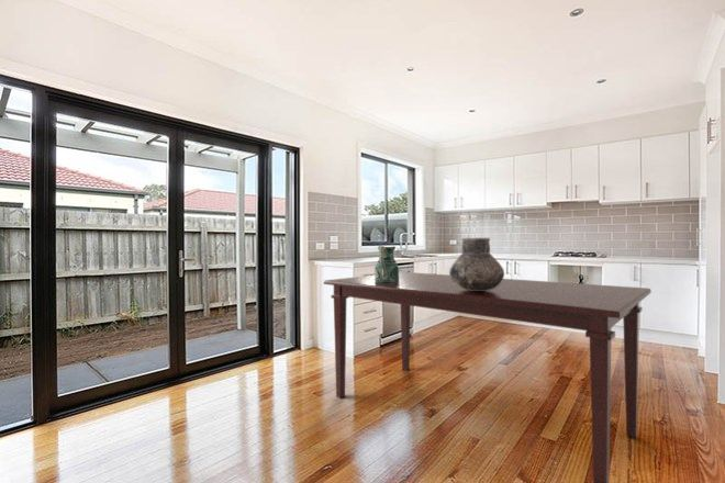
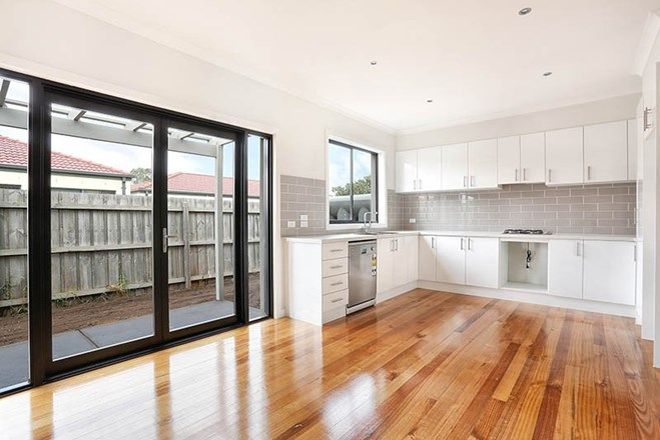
- dining table [323,271,652,483]
- vase [448,237,505,291]
- ceramic pitcher [373,245,400,283]
